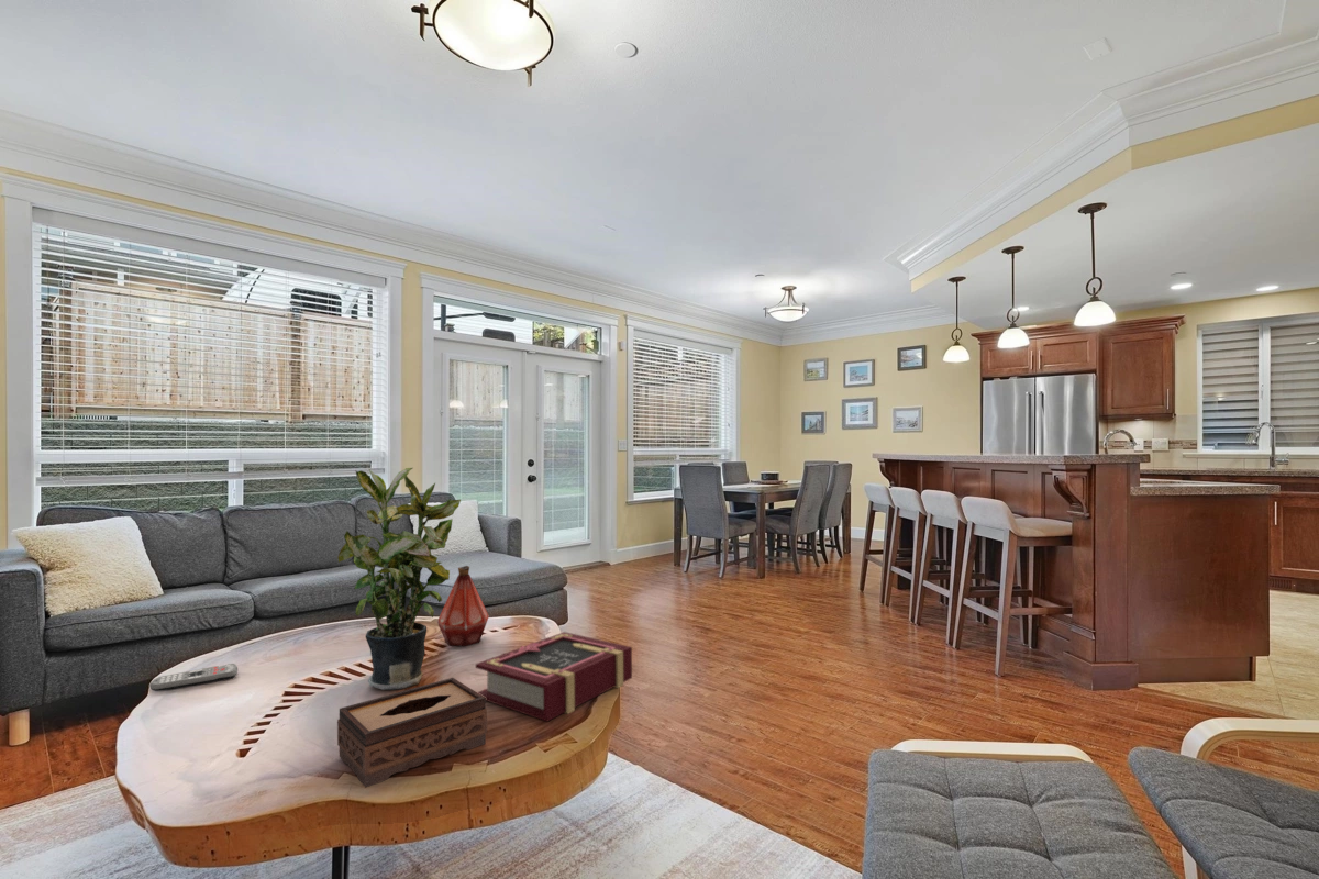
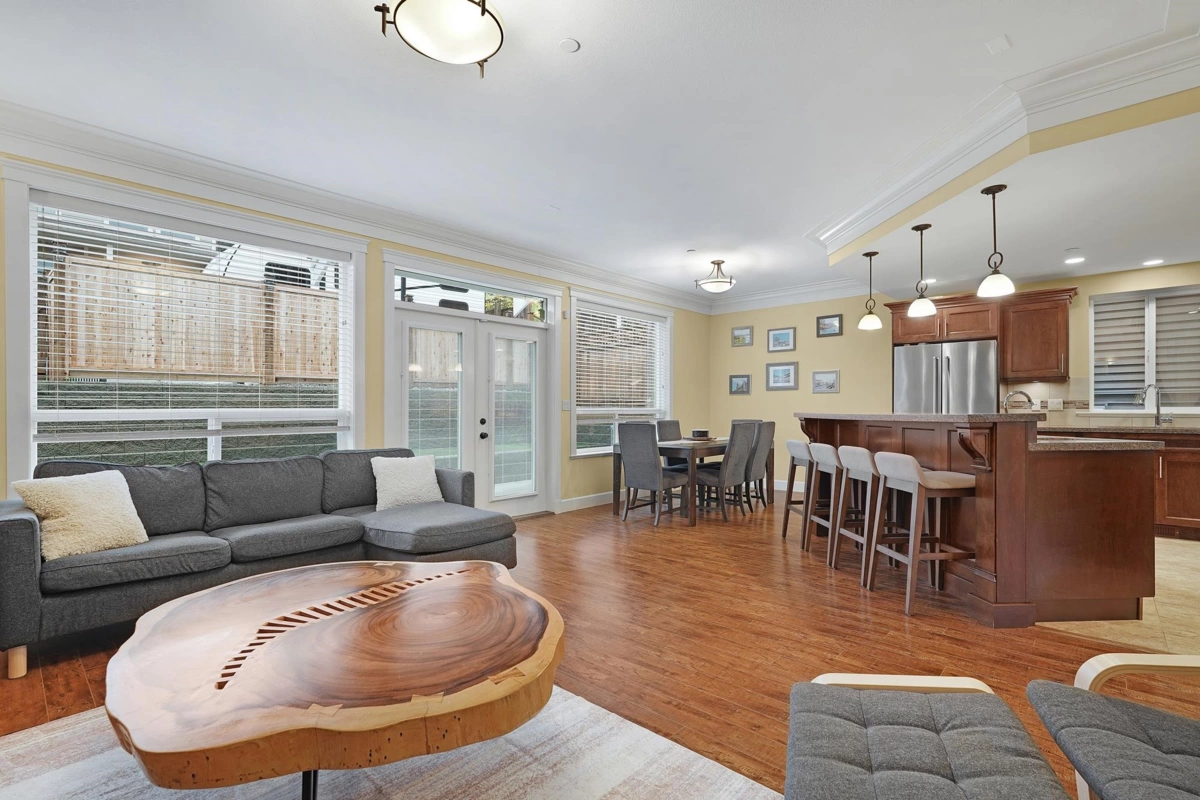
- potted plant [336,467,462,691]
- book [475,631,633,723]
- bottle [436,565,490,647]
- remote control [148,663,239,692]
- tissue box [336,677,488,788]
